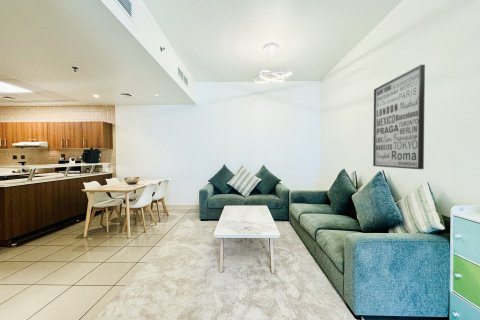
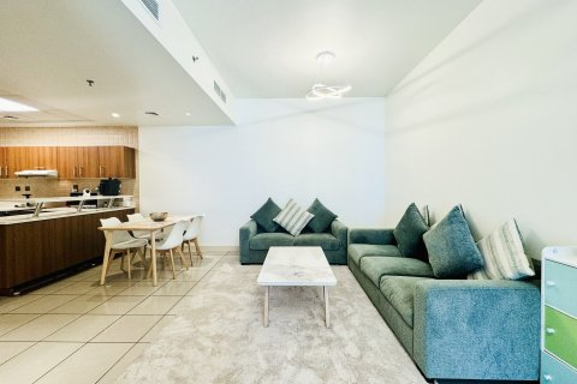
- wall art [372,64,426,170]
